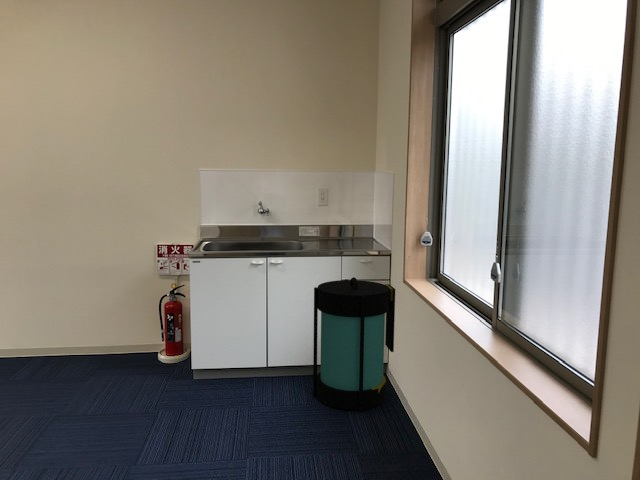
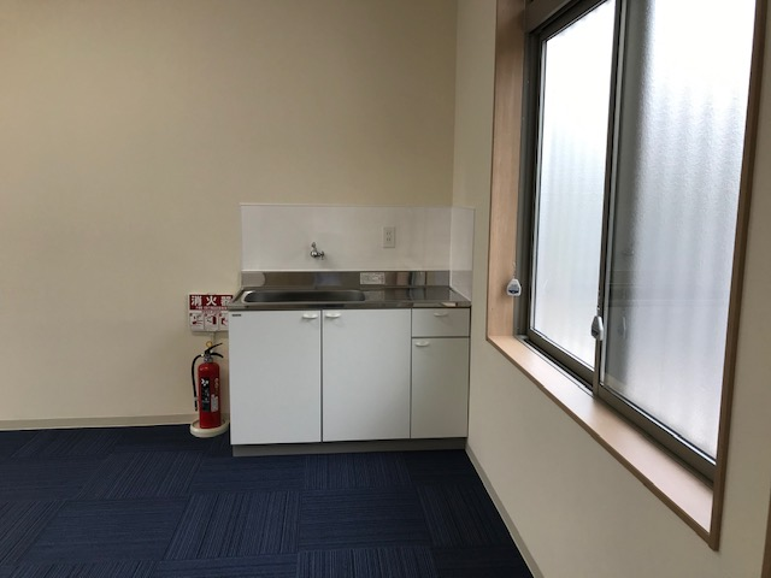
- lantern [312,276,396,412]
